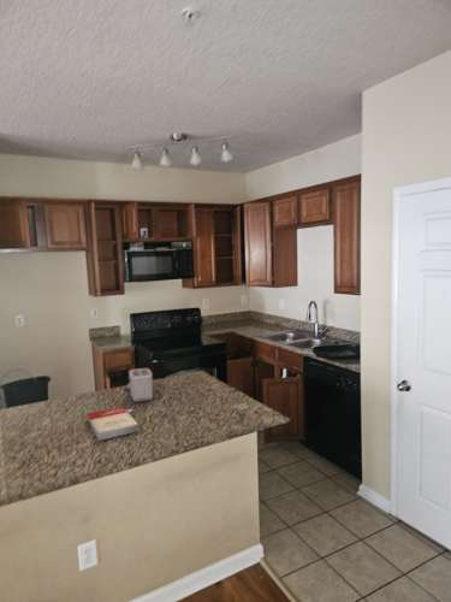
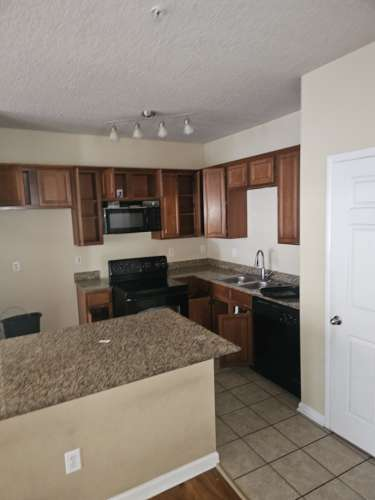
- toaster [123,367,162,403]
- book [85,406,141,441]
